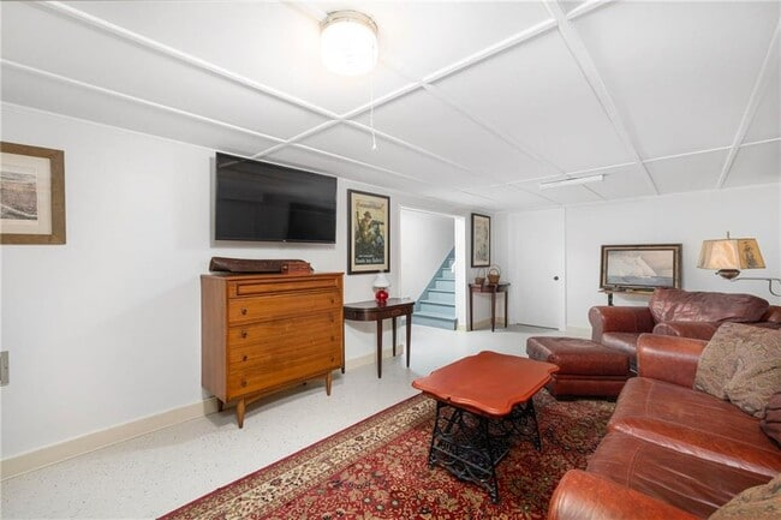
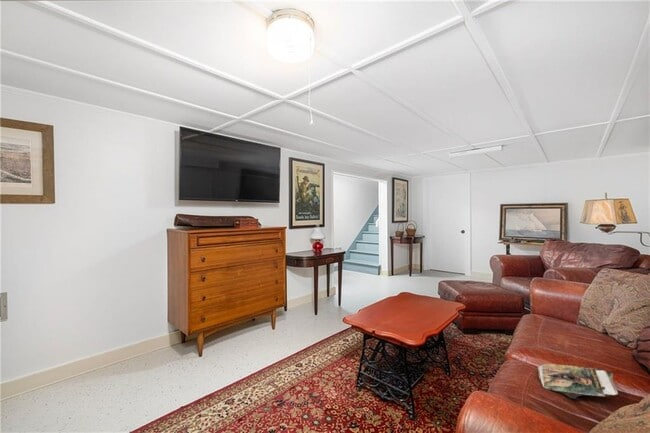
+ magazine [537,363,619,399]
